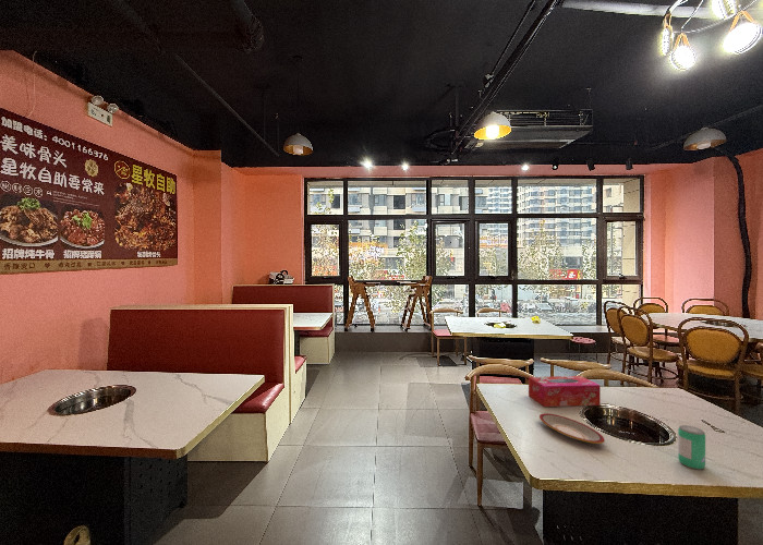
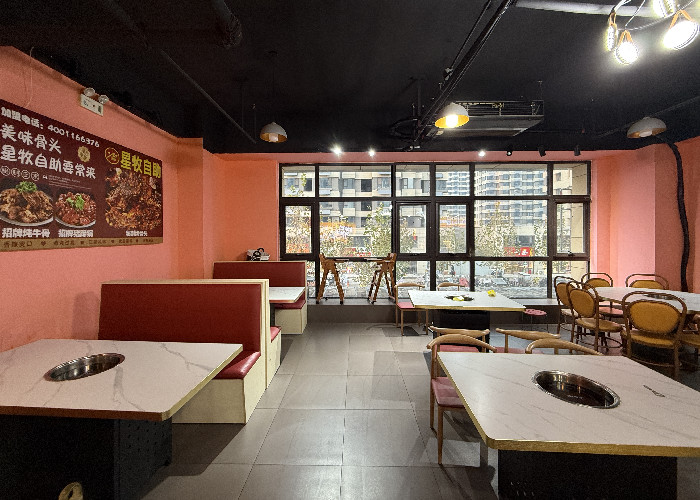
- tissue box [528,375,602,408]
- plate [538,412,606,445]
- beverage can [677,424,706,471]
